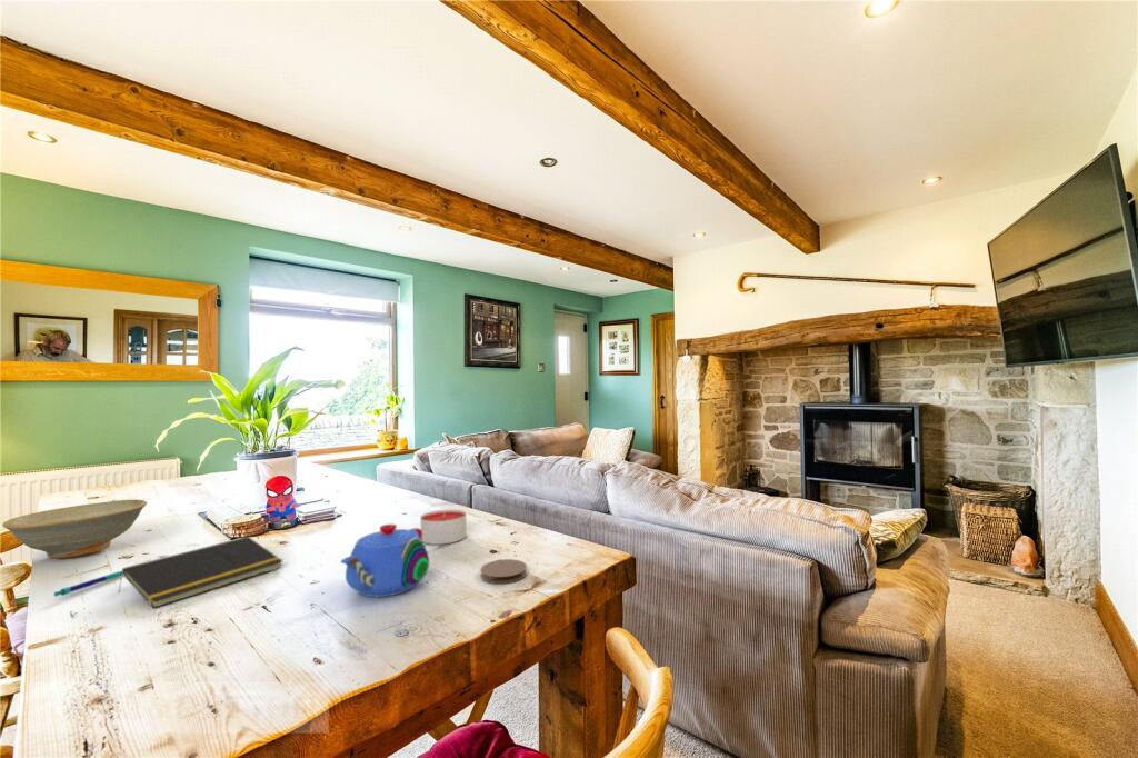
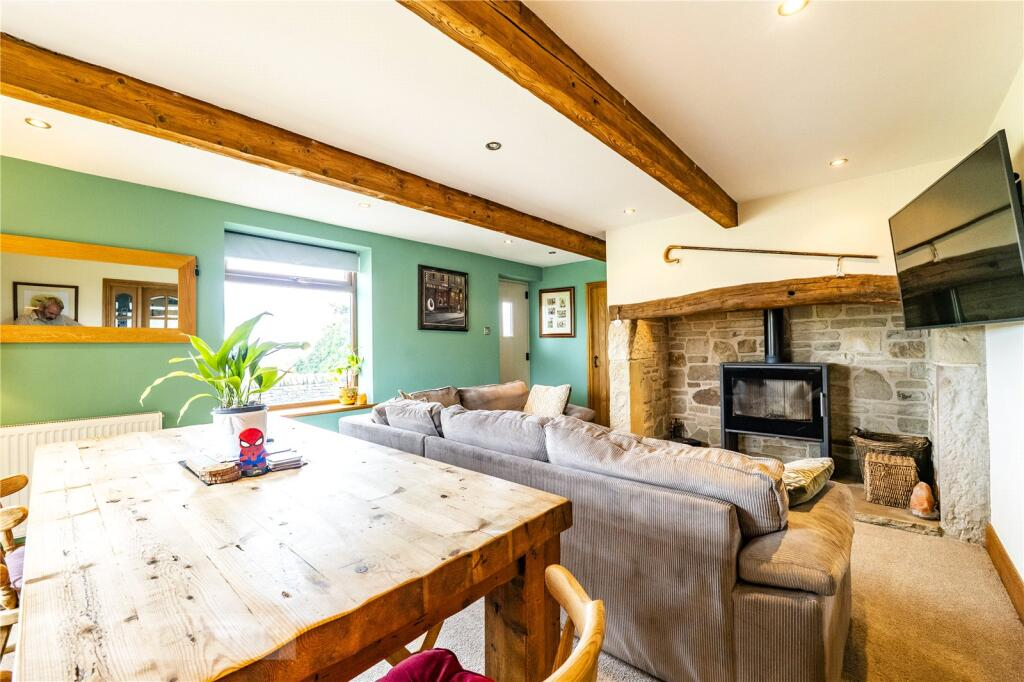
- notepad [117,536,284,609]
- dish [1,499,148,559]
- coaster [480,558,528,585]
- pen [52,570,123,598]
- candle [419,508,468,546]
- teapot [340,522,430,598]
